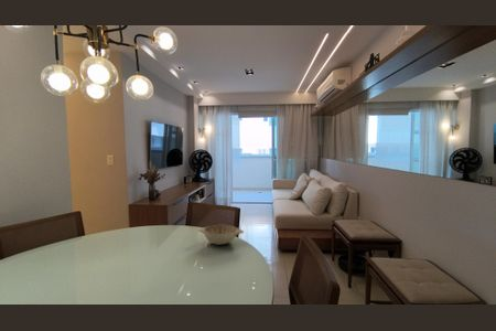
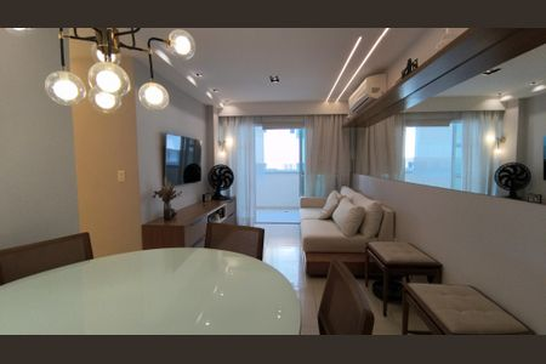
- decorative bowl [196,224,245,246]
